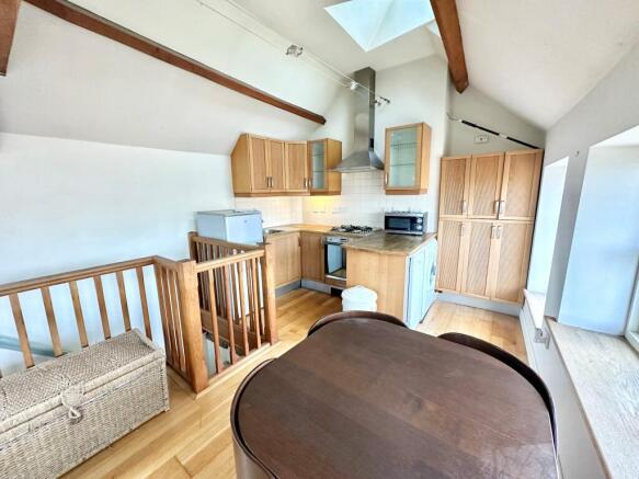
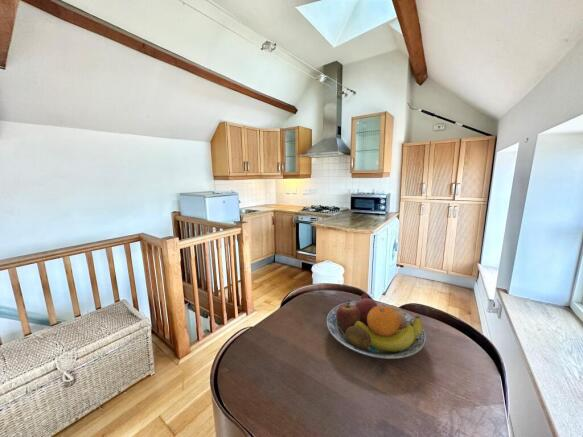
+ fruit bowl [326,293,427,360]
